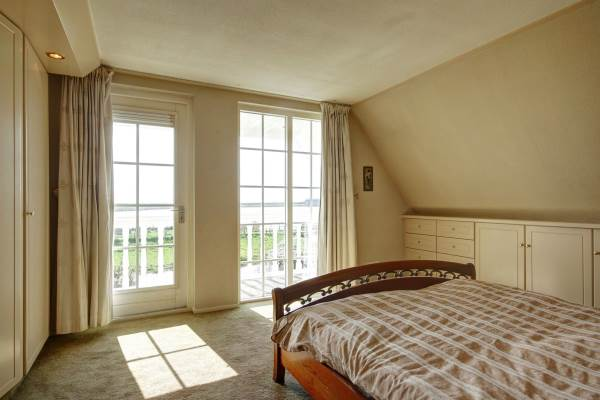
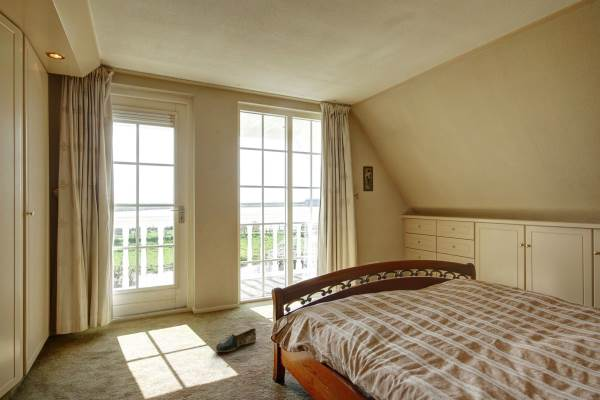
+ shoe [215,328,257,353]
